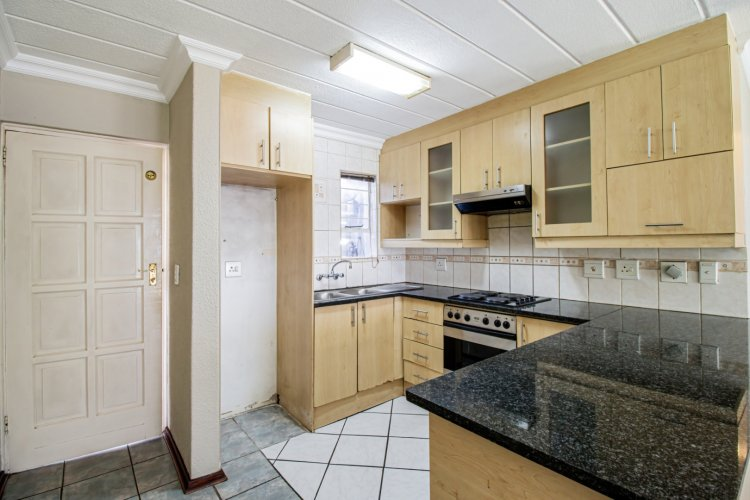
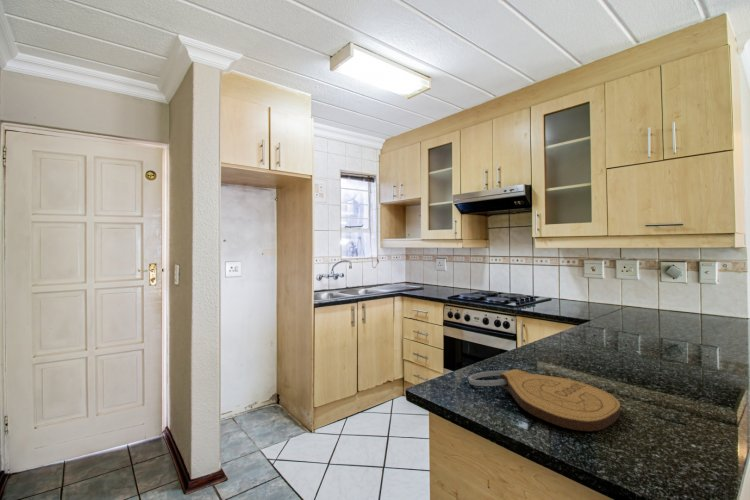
+ key chain [467,368,621,432]
